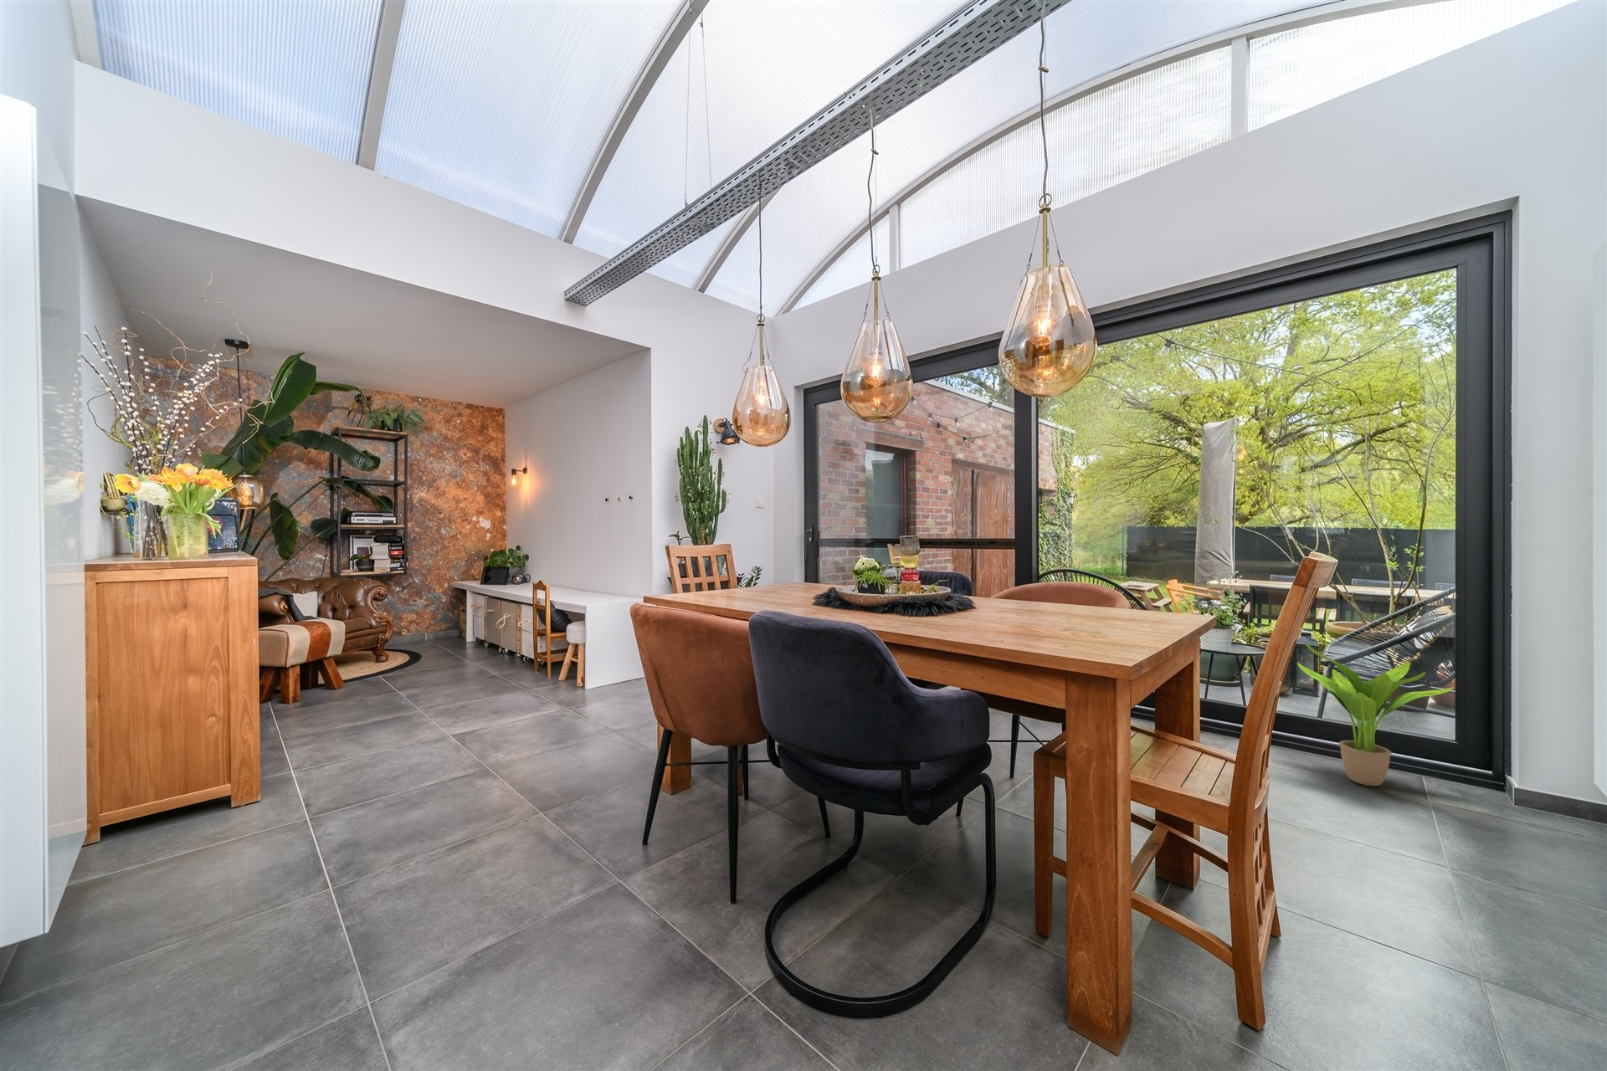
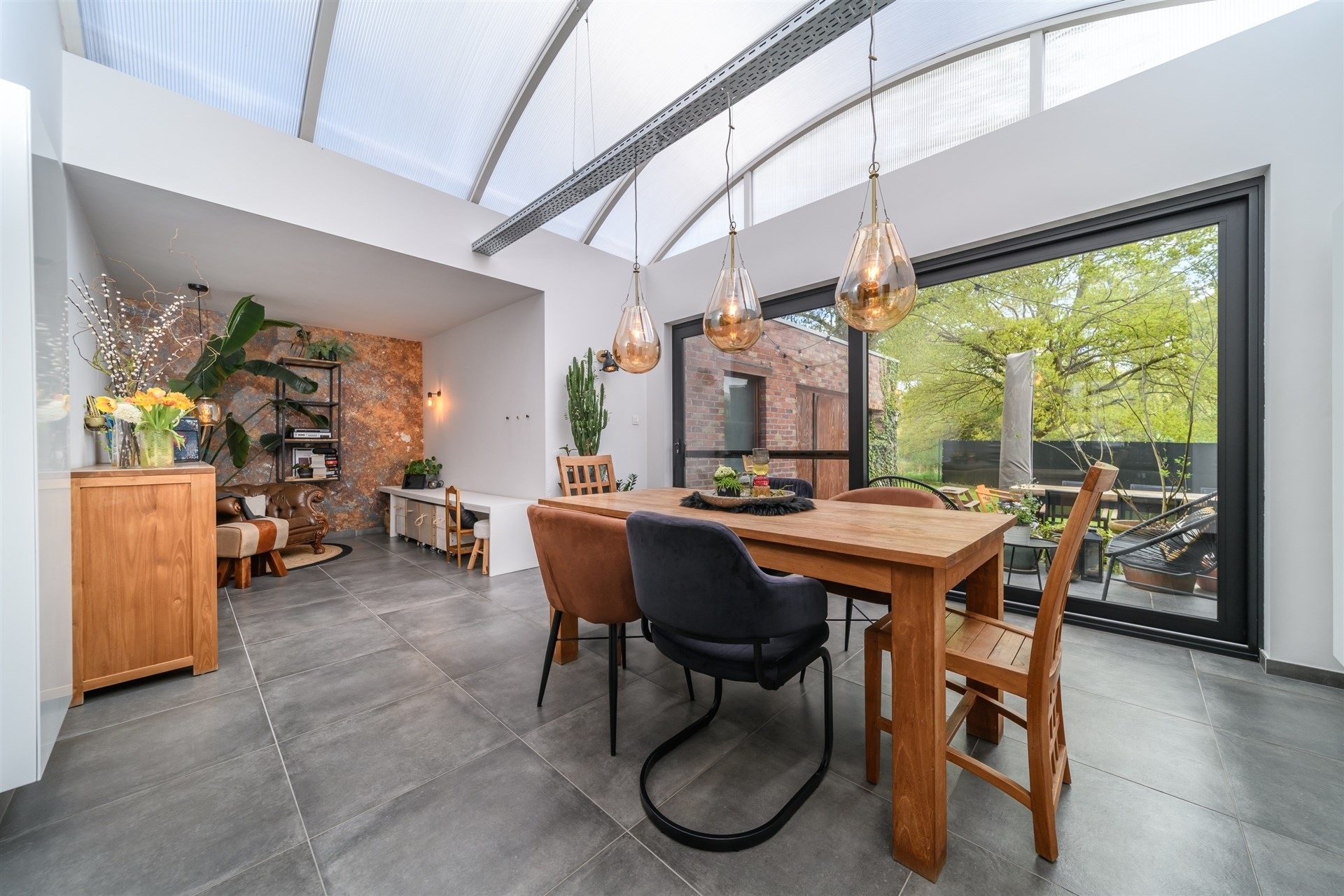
- potted plant [1296,642,1454,788]
